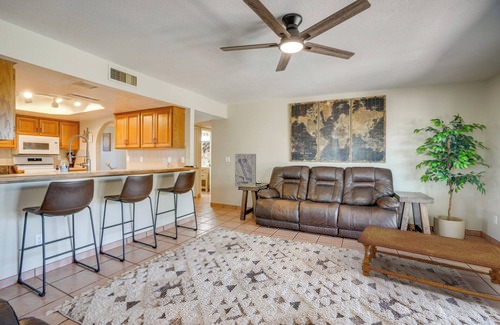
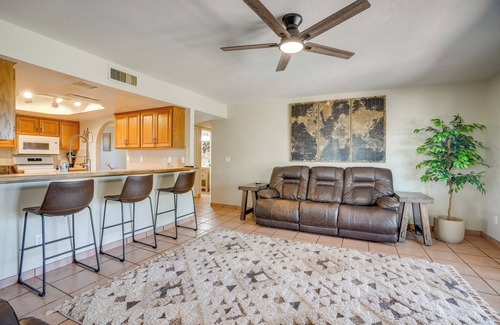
- wall art [234,153,257,188]
- coffee table [356,224,500,303]
